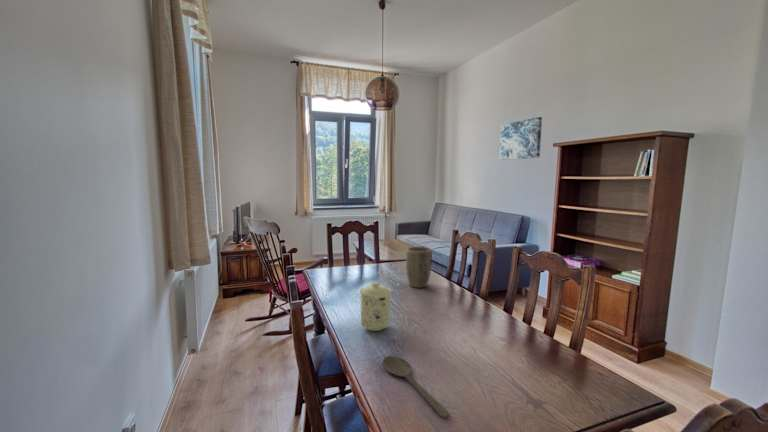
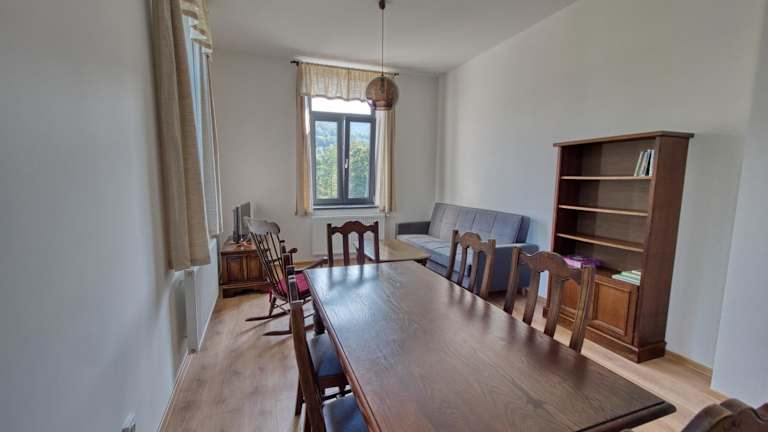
- plant pot [405,246,433,289]
- mug [359,281,393,332]
- wall art [498,116,543,161]
- wooden spoon [382,355,450,418]
